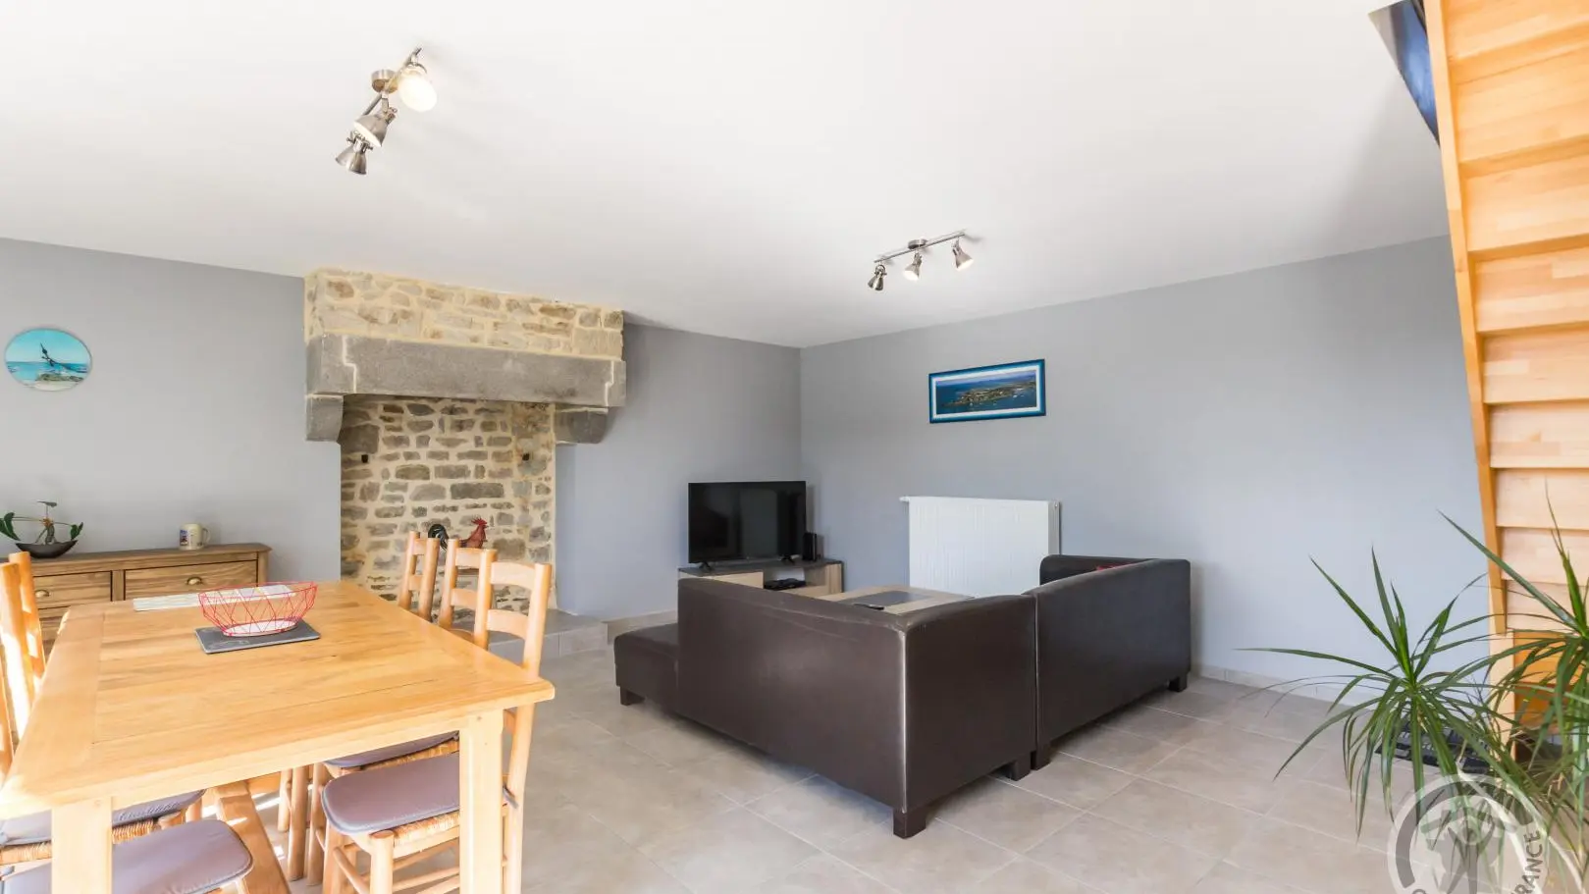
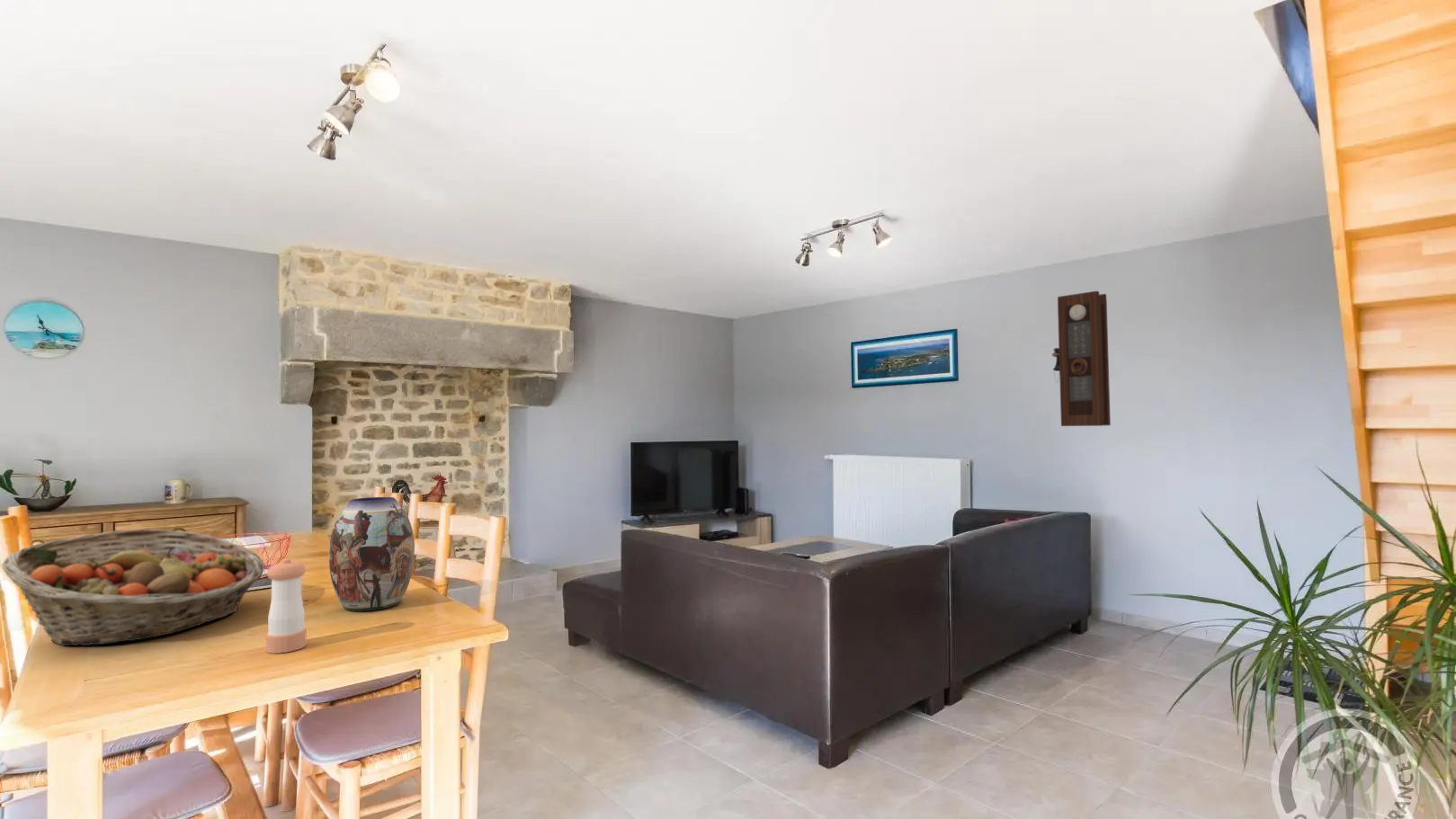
+ vase [328,496,415,612]
+ fruit basket [0,528,266,646]
+ pepper shaker [265,557,308,654]
+ pendulum clock [1051,290,1112,427]
